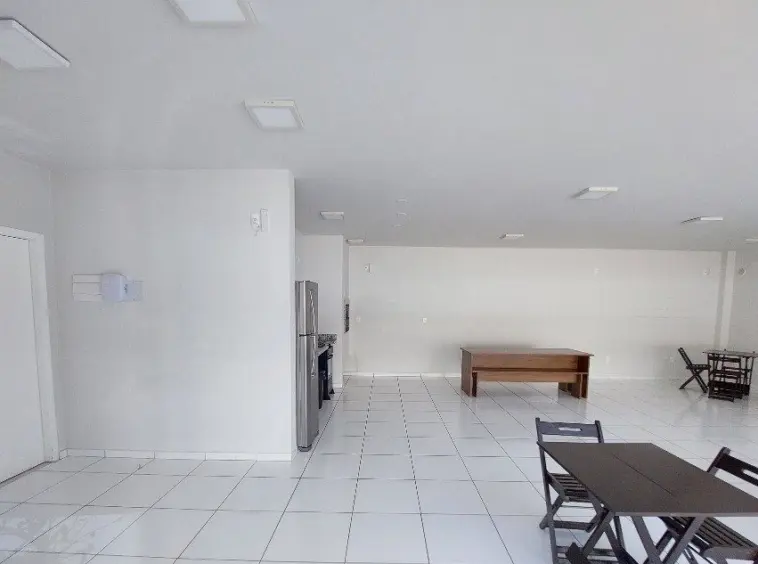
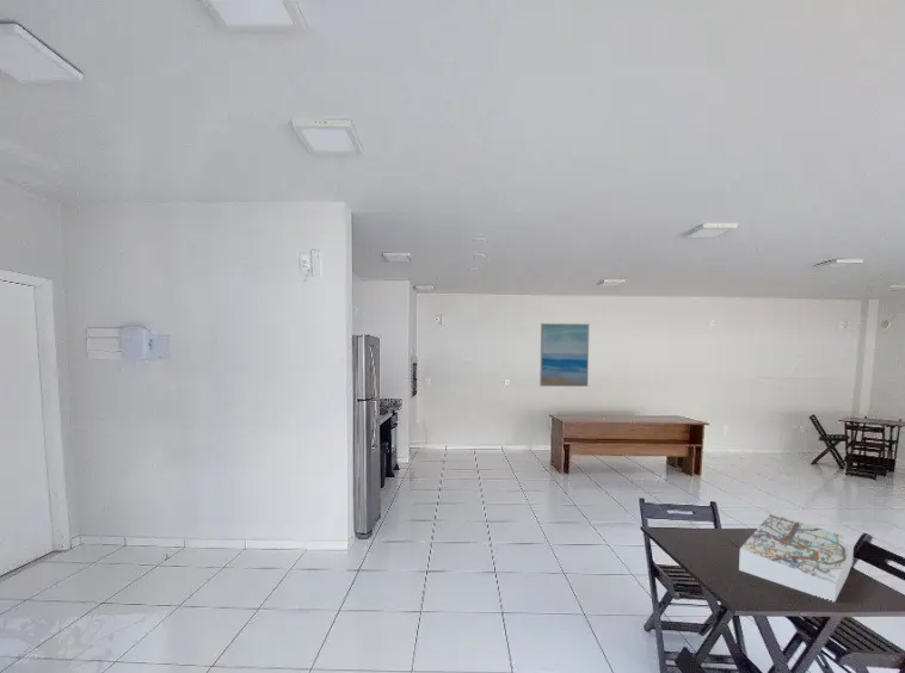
+ wall art [538,322,591,388]
+ board game [738,512,855,603]
